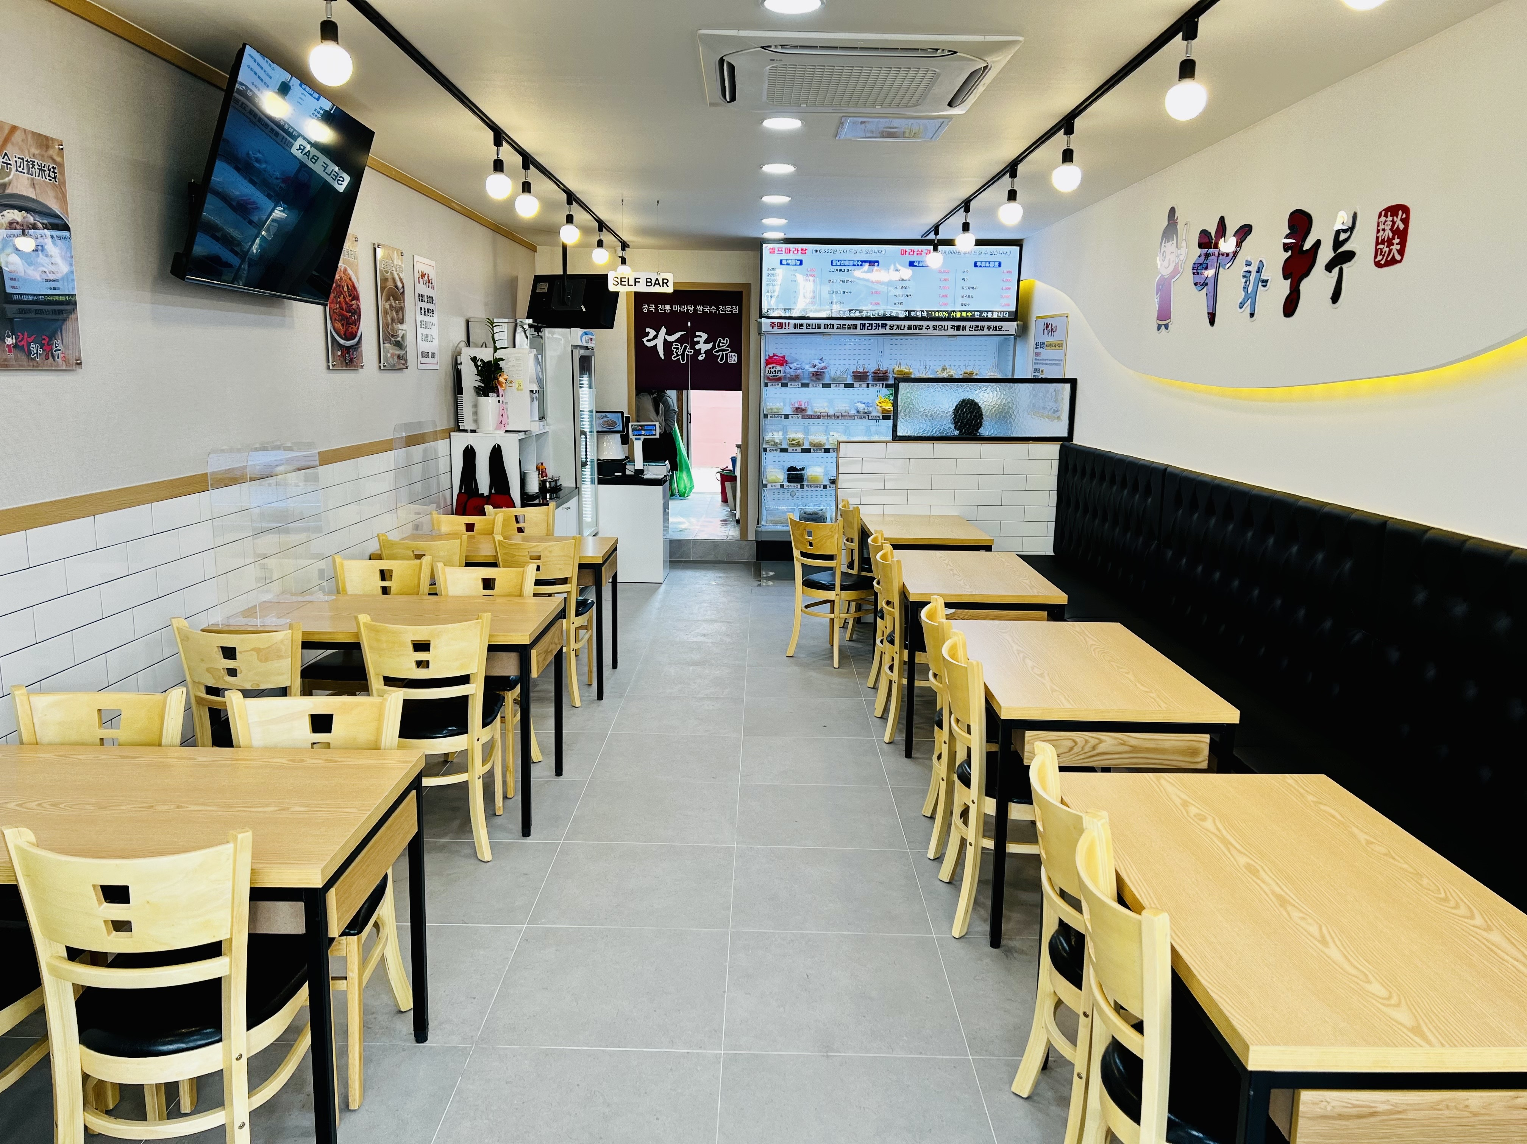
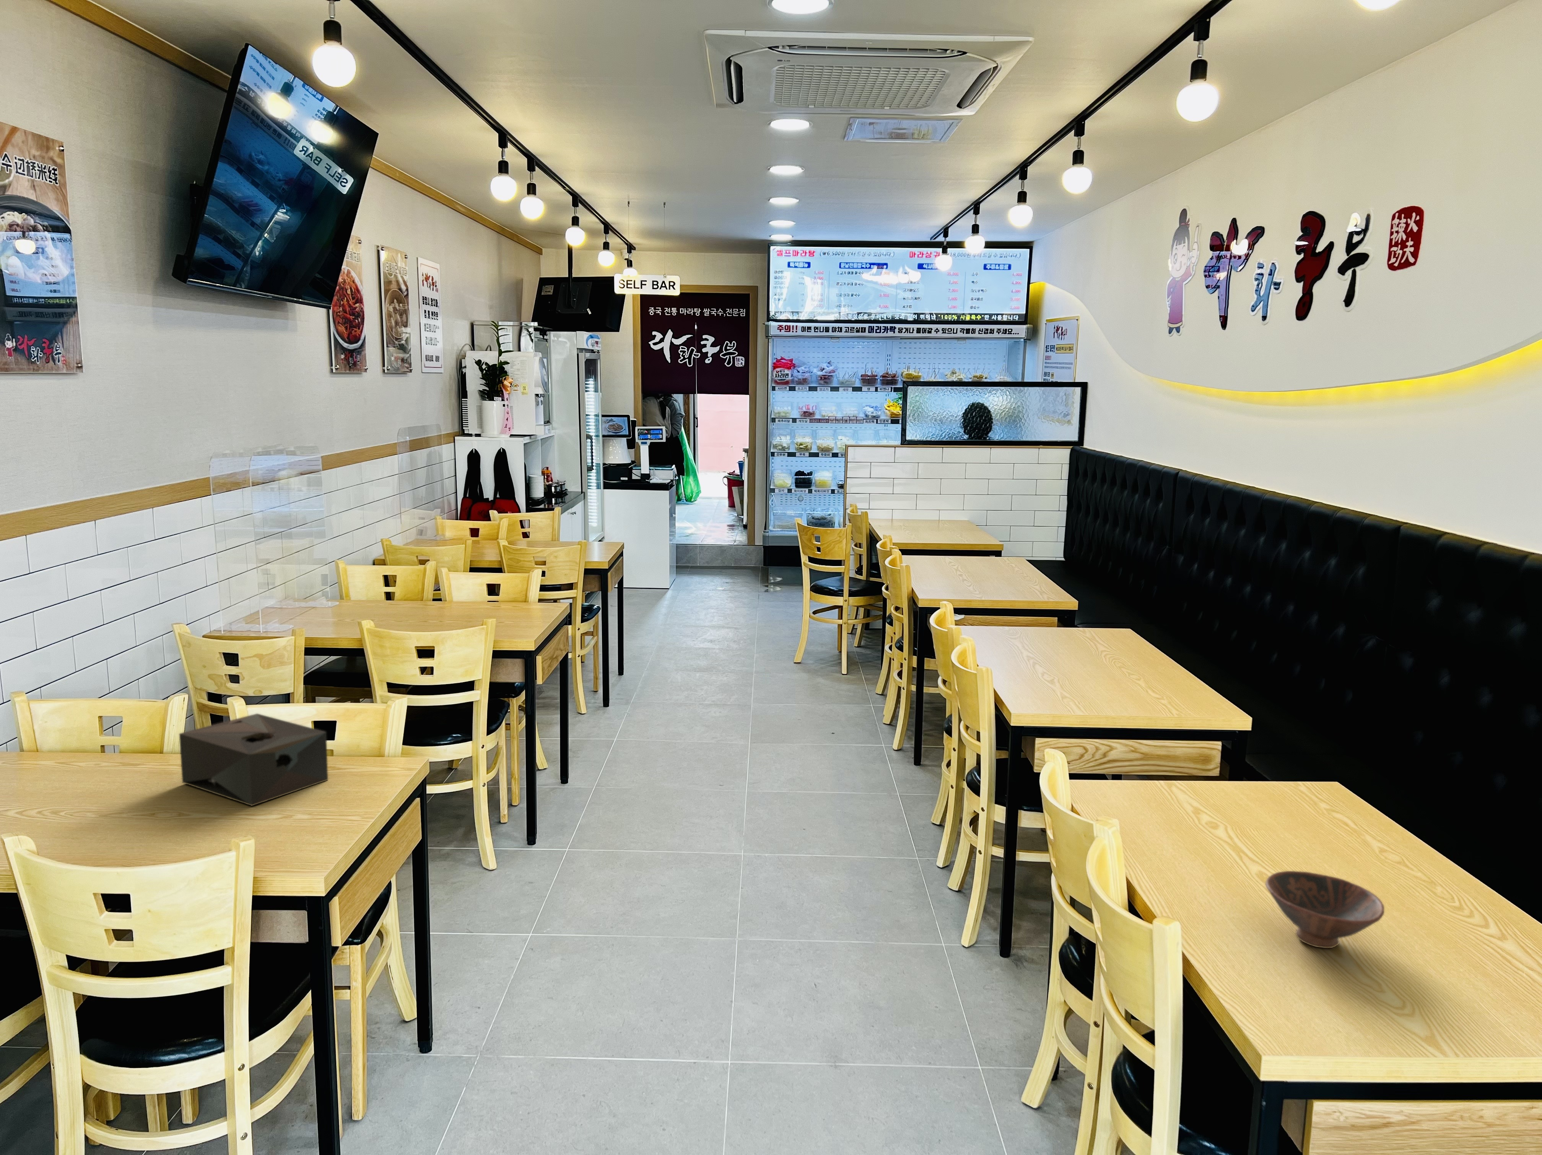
+ box [178,713,329,807]
+ bowl [1265,870,1385,949]
